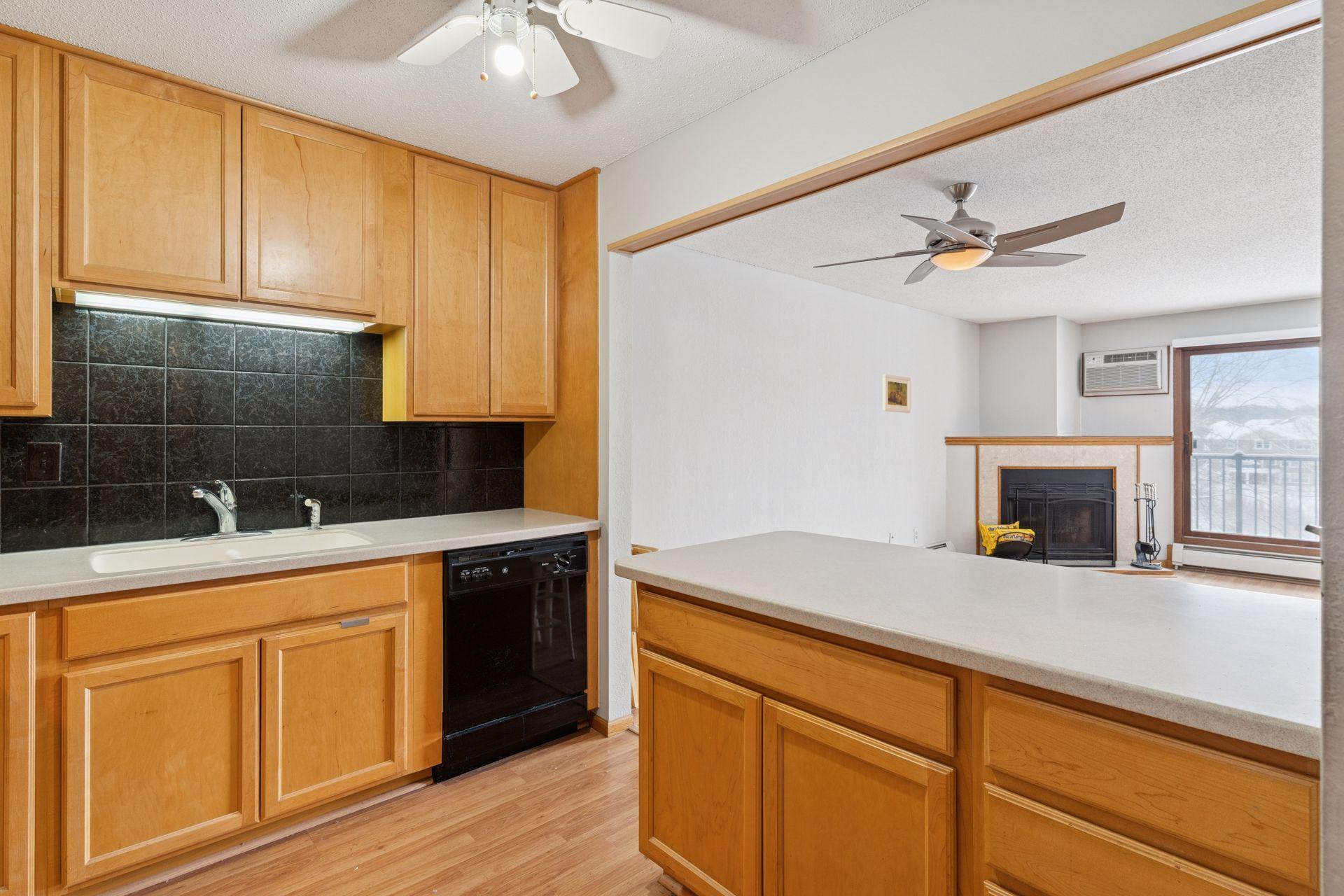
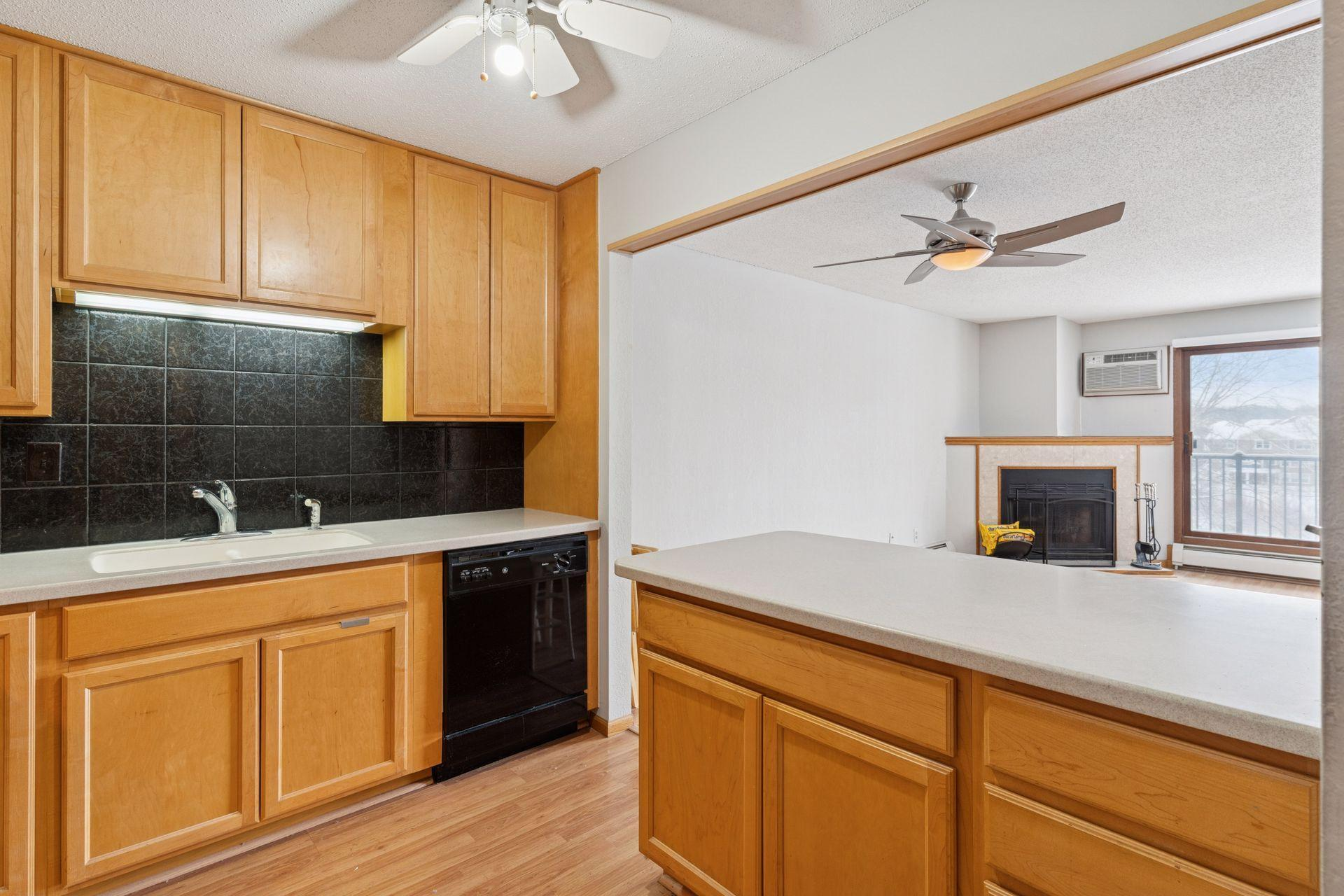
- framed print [882,373,911,414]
